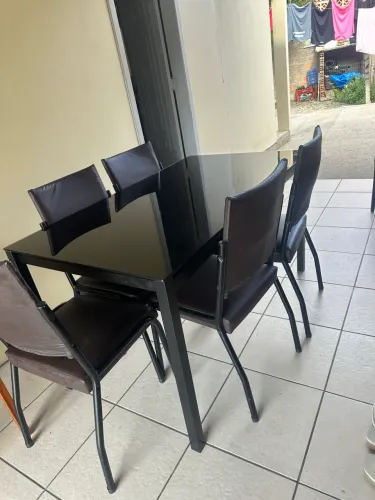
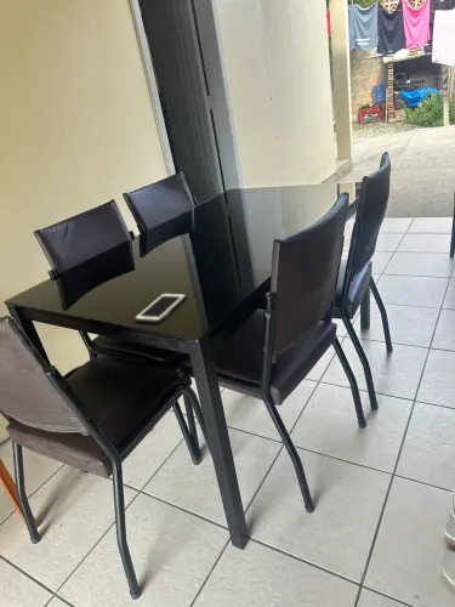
+ cell phone [133,291,187,324]
